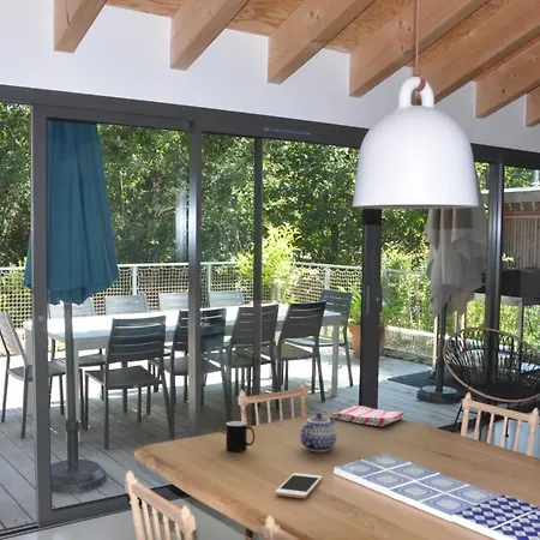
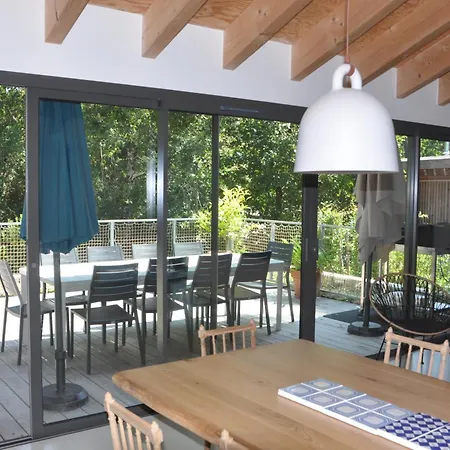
- dish towel [330,404,406,427]
- teapot [299,412,337,452]
- cup [226,420,256,452]
- cell phone [274,472,323,499]
